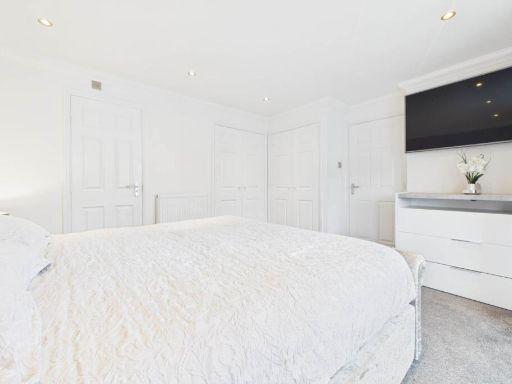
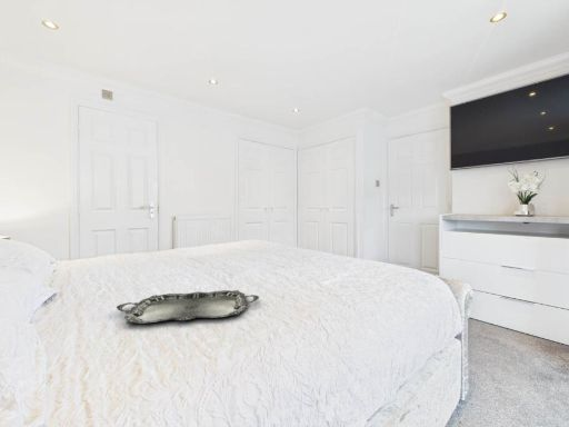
+ serving tray [116,289,260,325]
